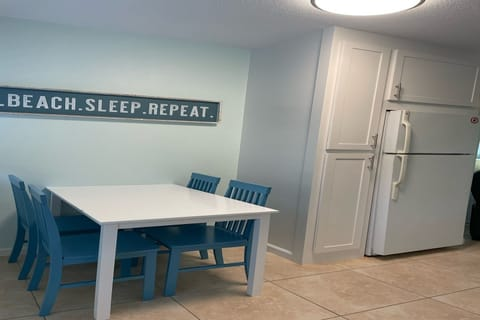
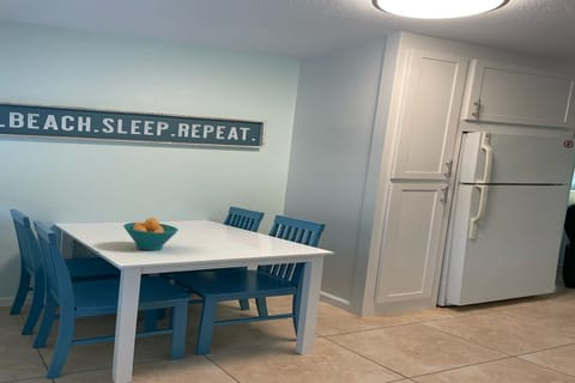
+ fruit bowl [122,217,180,251]
